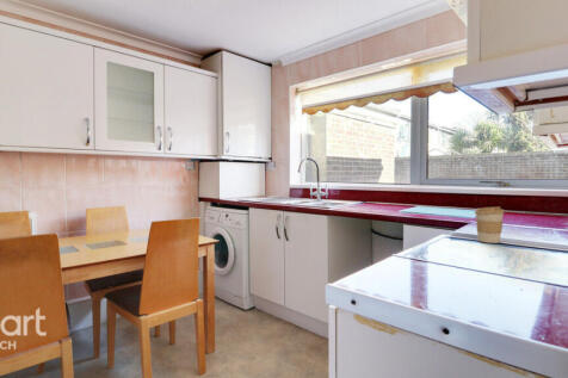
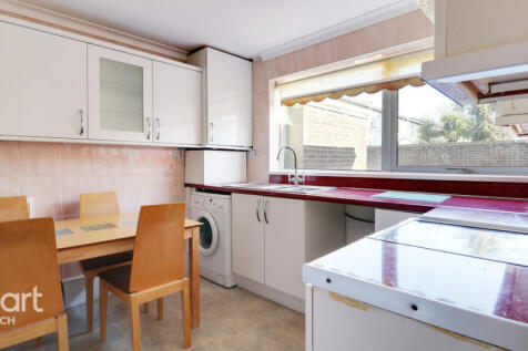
- coffee cup [474,206,505,244]
